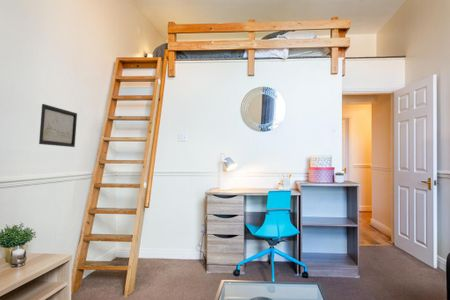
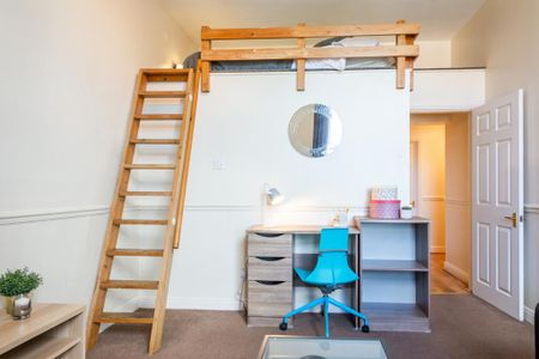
- wall art [38,103,78,148]
